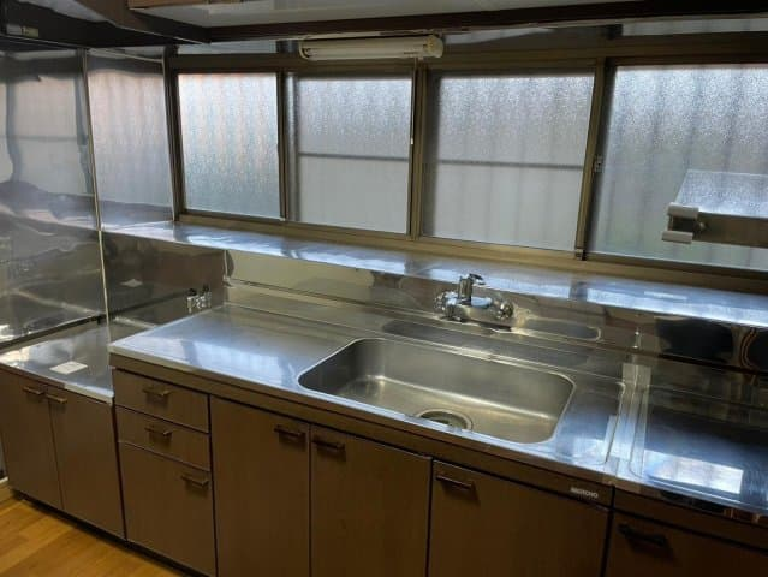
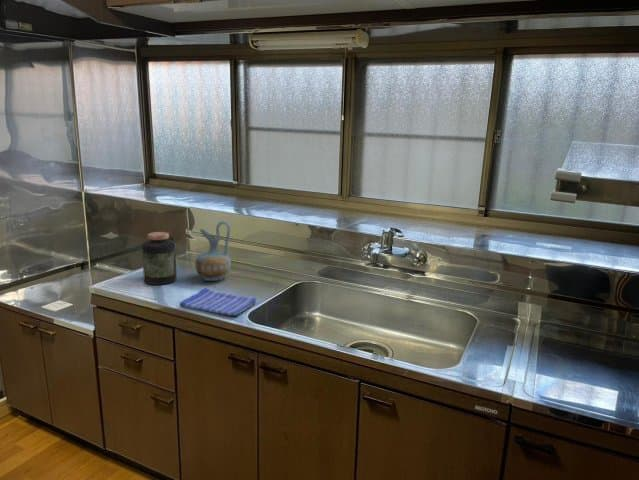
+ dish towel [178,287,257,317]
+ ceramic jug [194,220,232,282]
+ jar [141,231,178,286]
